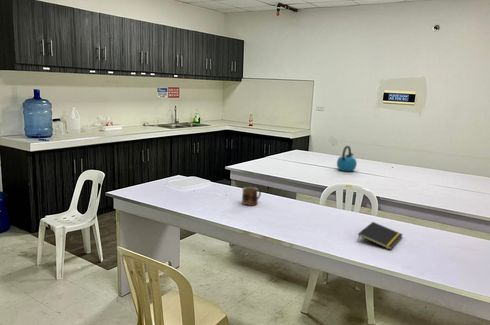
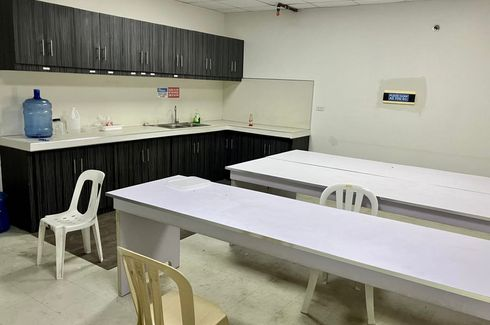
- mug [241,186,262,207]
- kettle [336,145,358,172]
- notepad [357,221,404,251]
